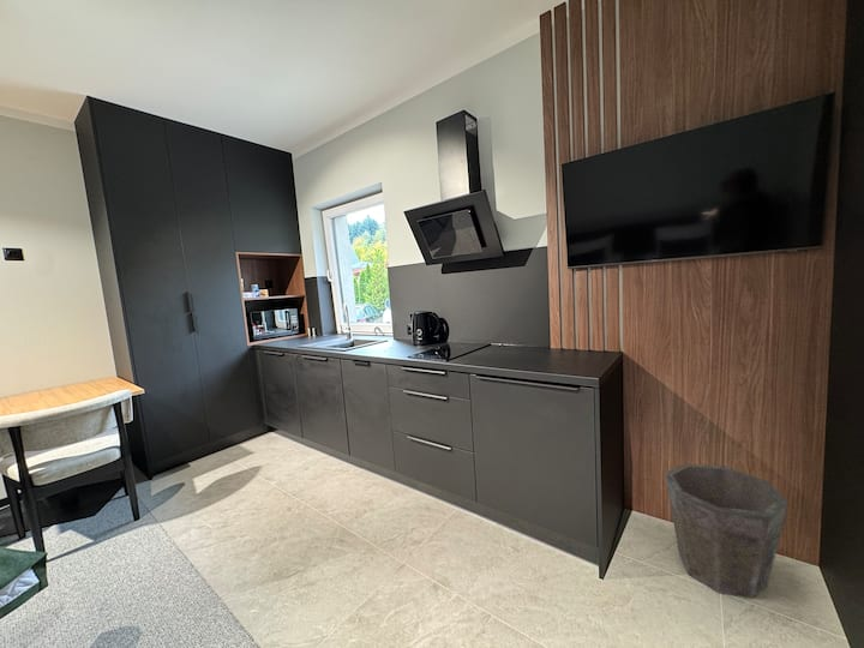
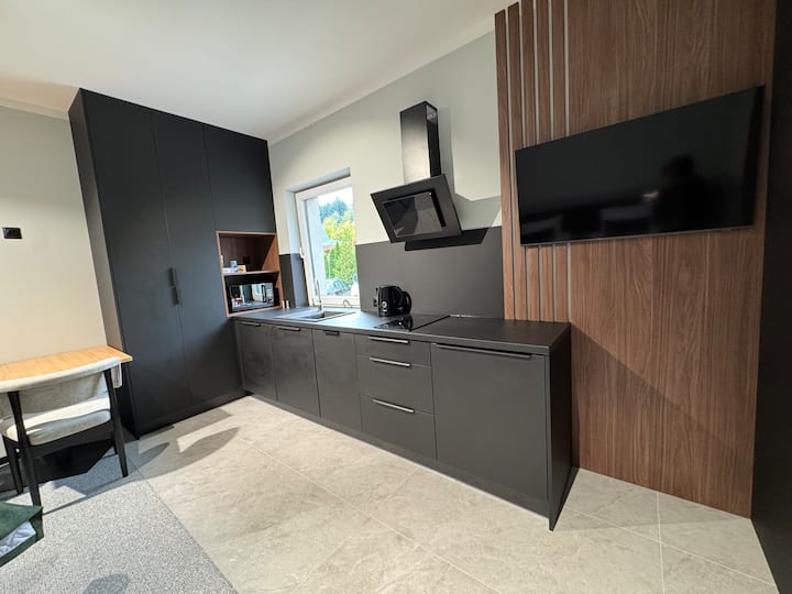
- waste bin [664,462,790,600]
